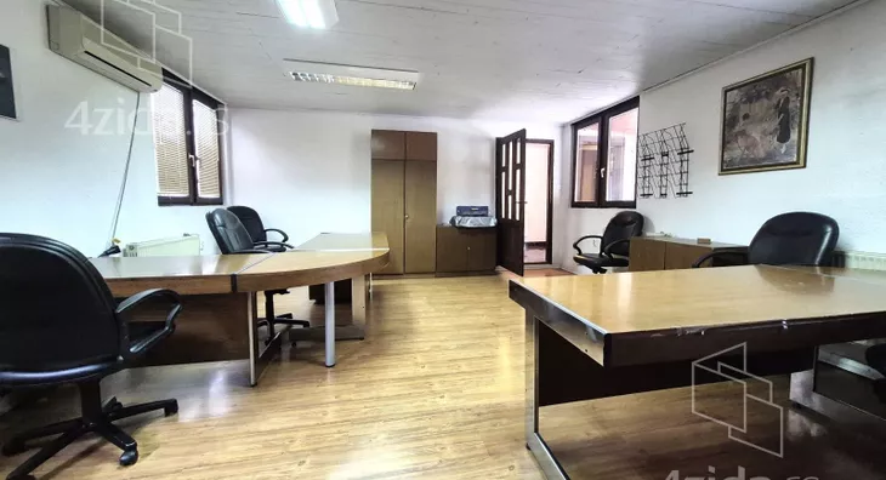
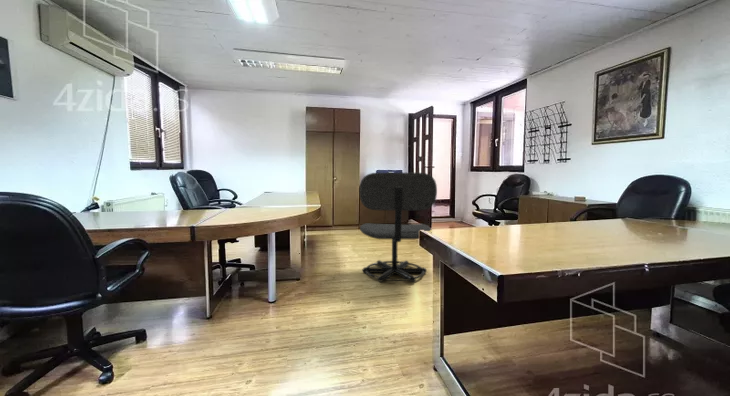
+ office chair [358,172,438,283]
